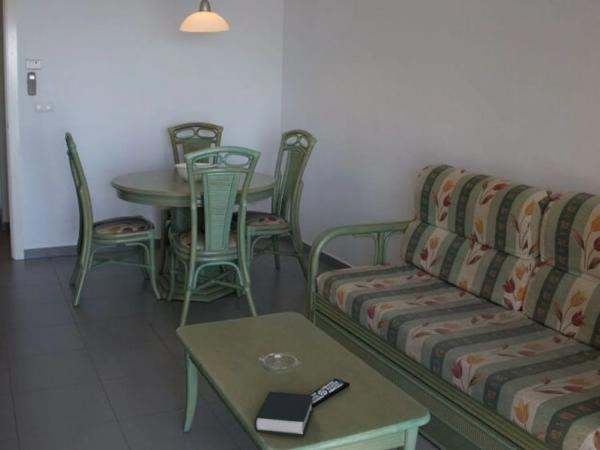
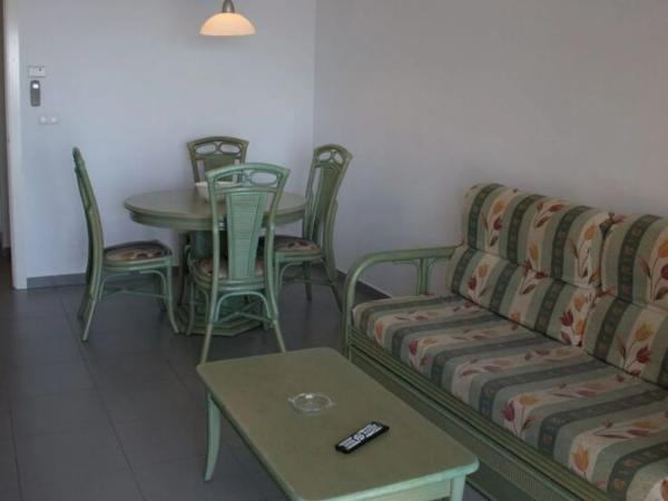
- book [253,391,314,437]
